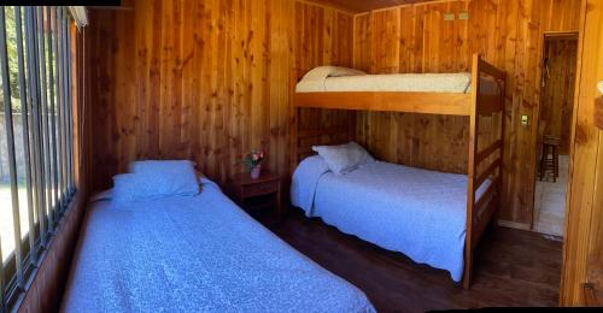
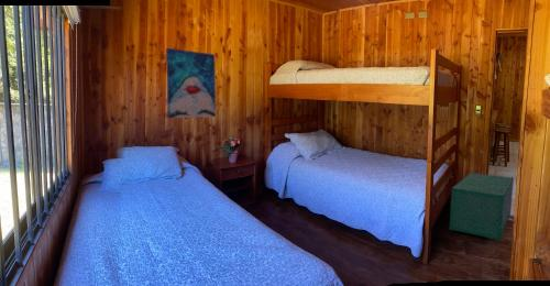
+ storage bin [448,172,515,242]
+ wall art [165,47,217,119]
